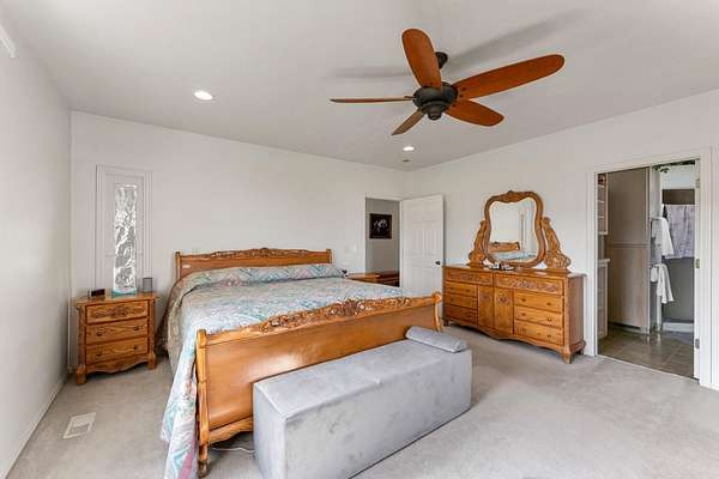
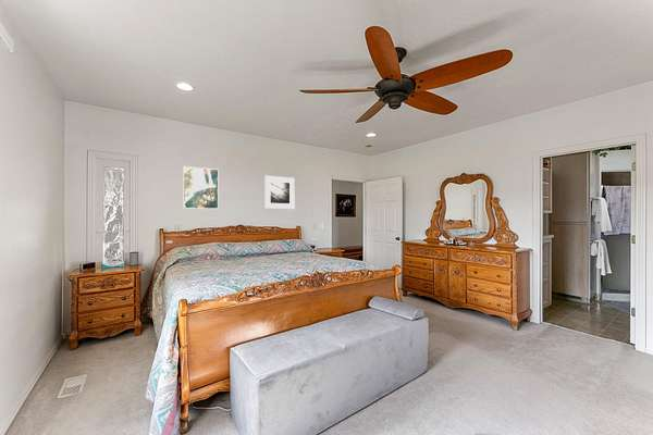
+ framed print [182,165,220,210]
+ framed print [263,175,296,210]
